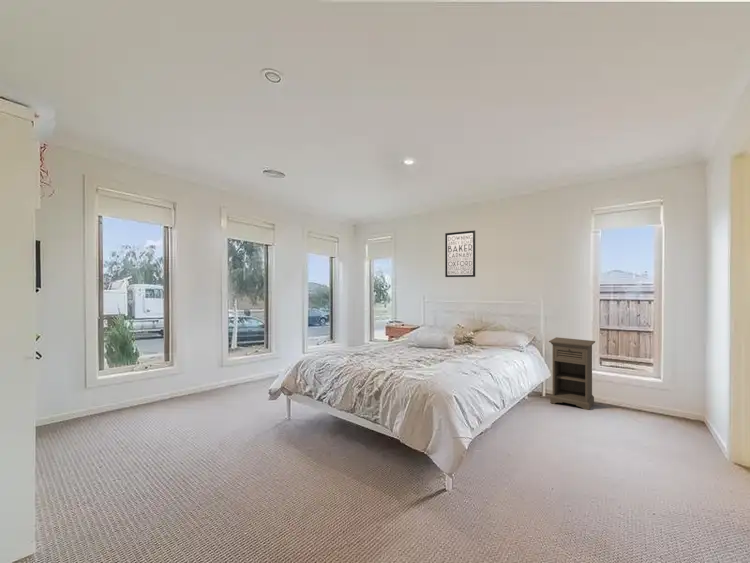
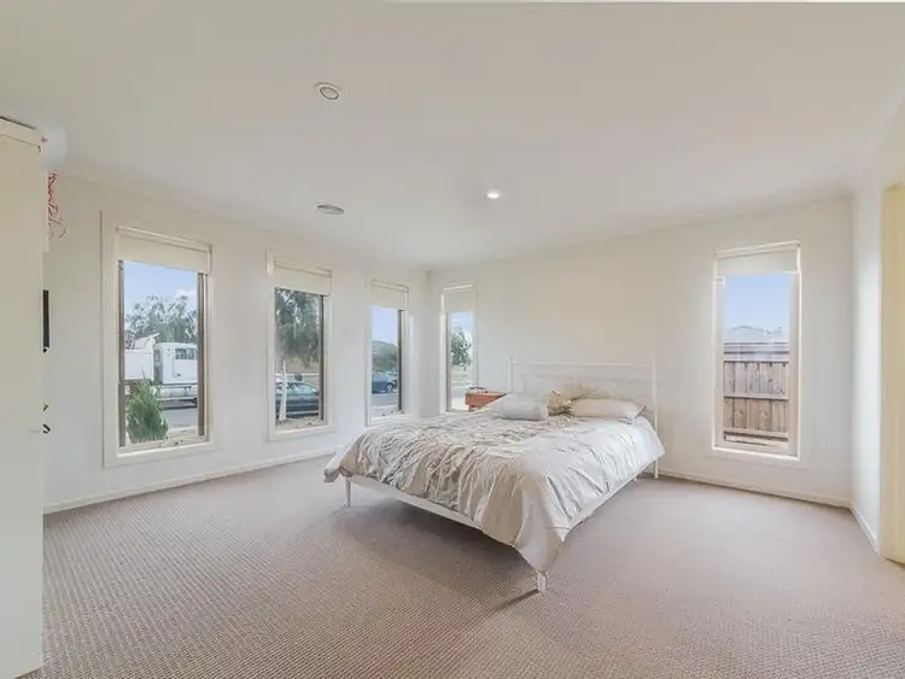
- nightstand [548,336,596,411]
- wall art [444,229,476,278]
